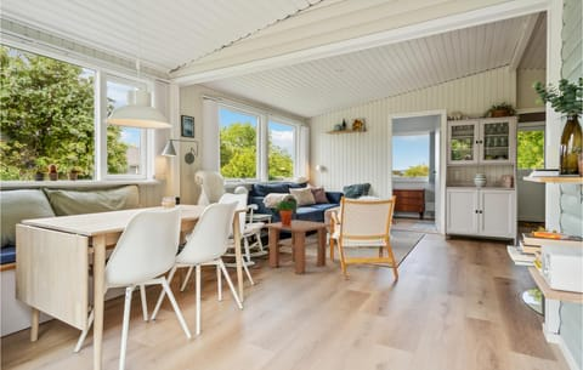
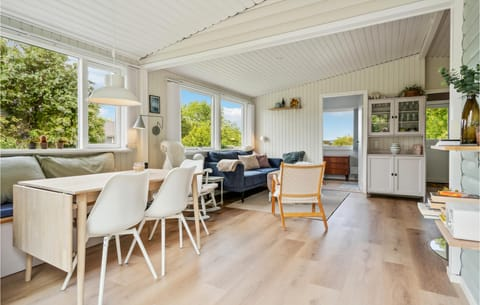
- potted plant [272,198,301,224]
- coffee table [262,218,334,275]
